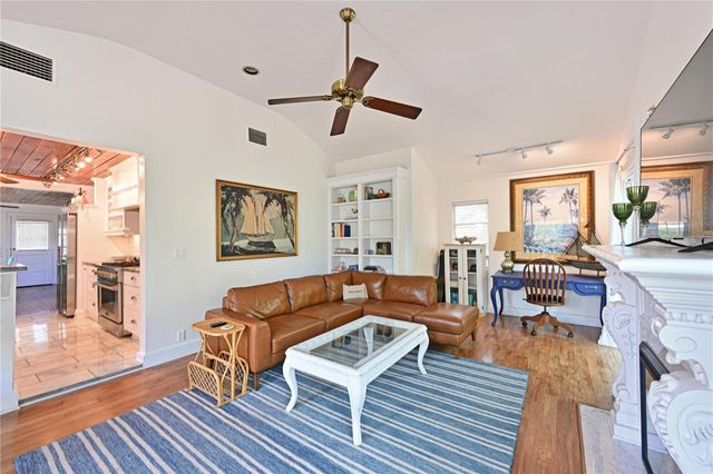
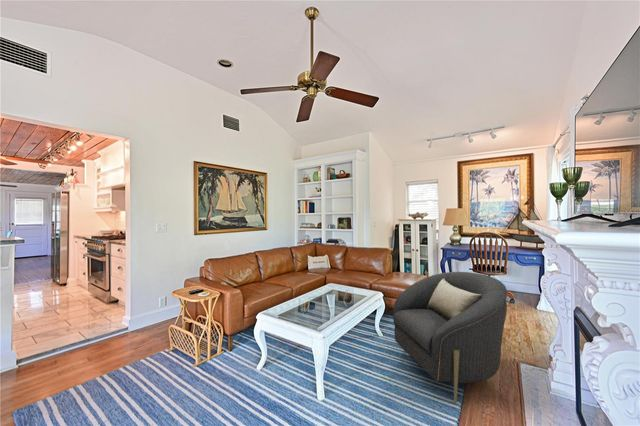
+ armchair [392,271,508,405]
